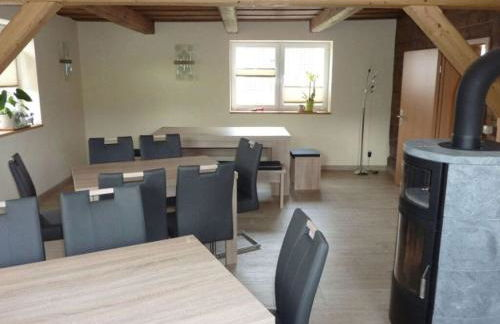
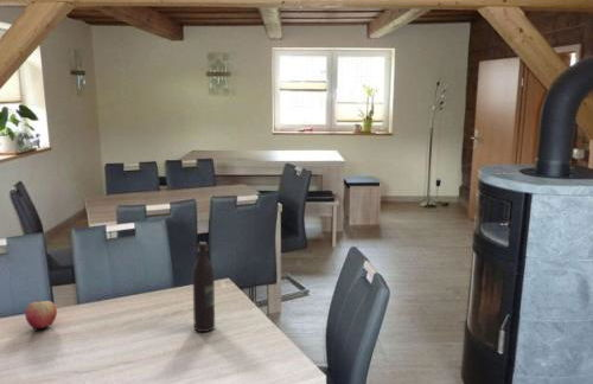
+ apple [24,297,58,329]
+ wine bottle [192,241,216,333]
